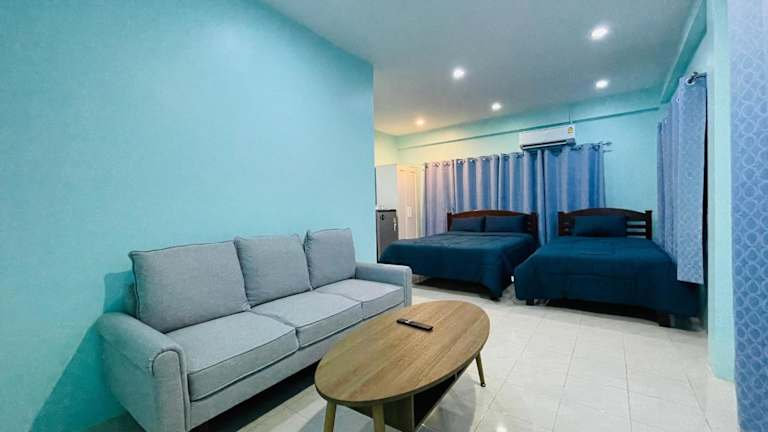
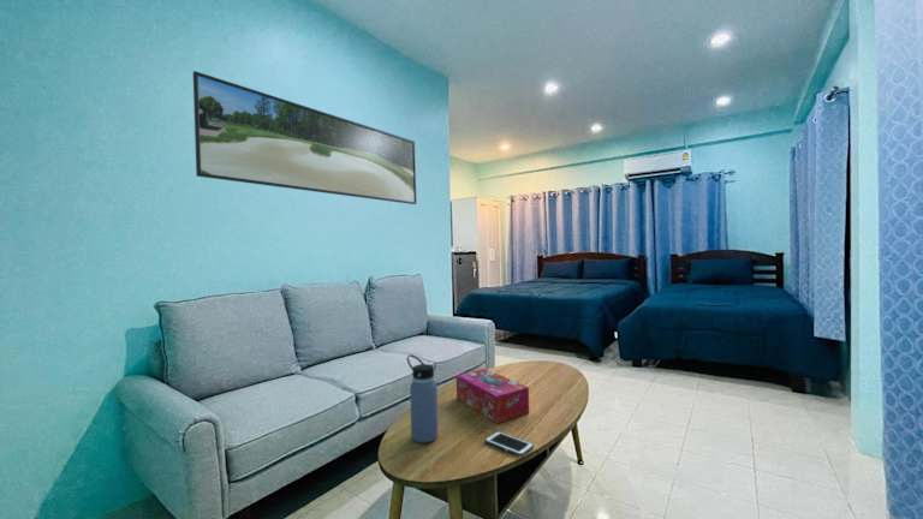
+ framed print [192,70,417,205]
+ tissue box [455,368,530,424]
+ water bottle [406,353,440,445]
+ cell phone [483,430,535,458]
